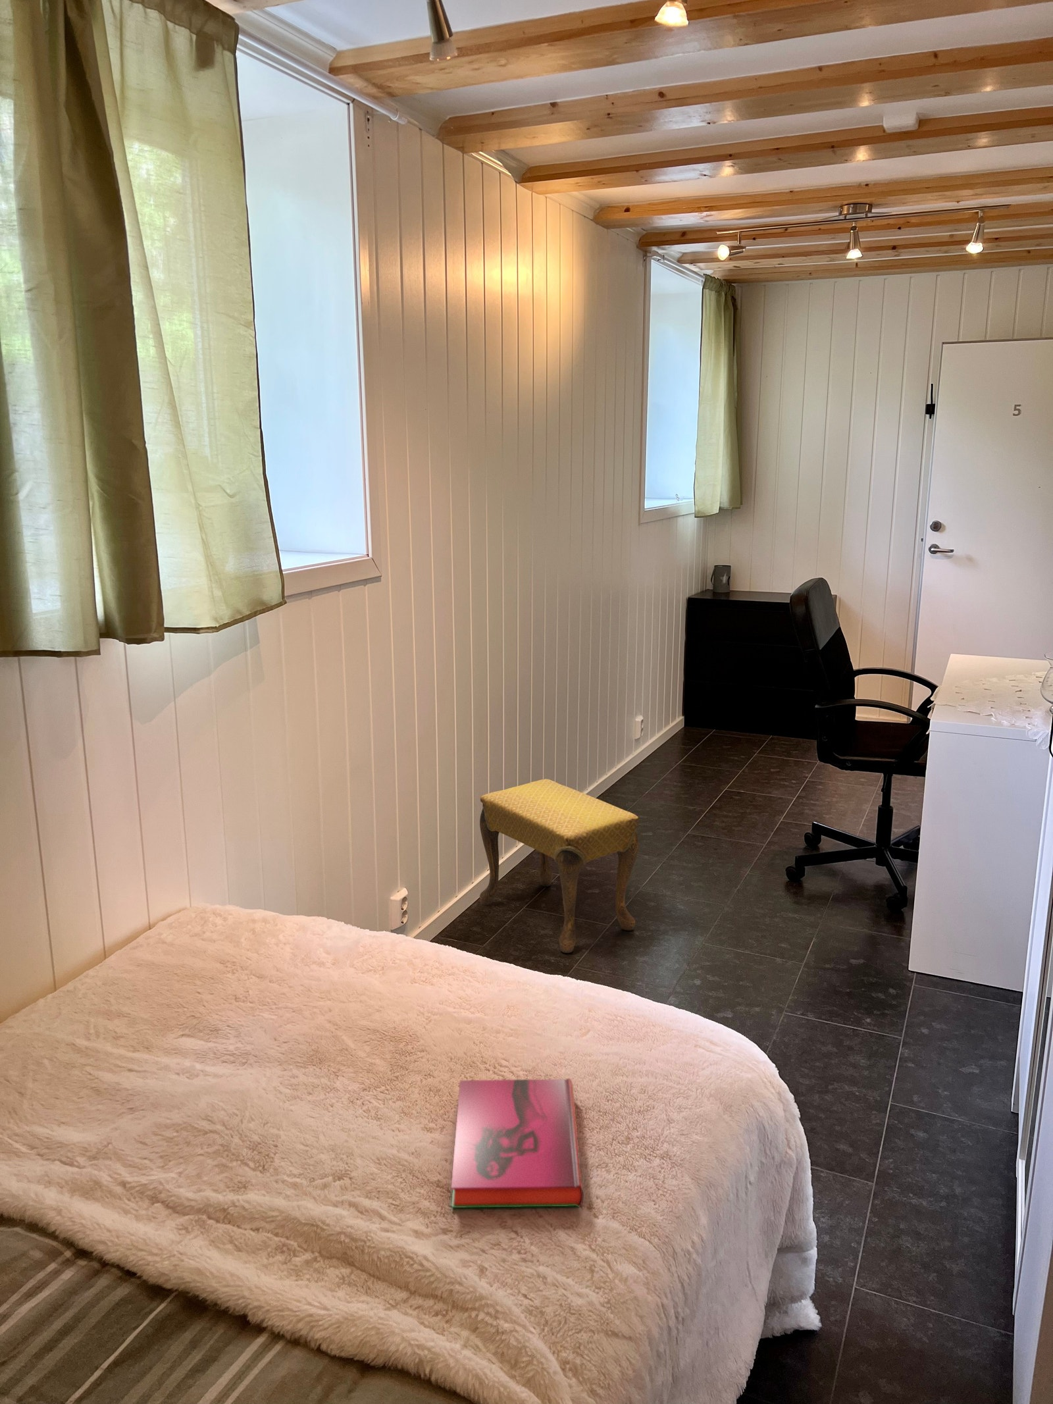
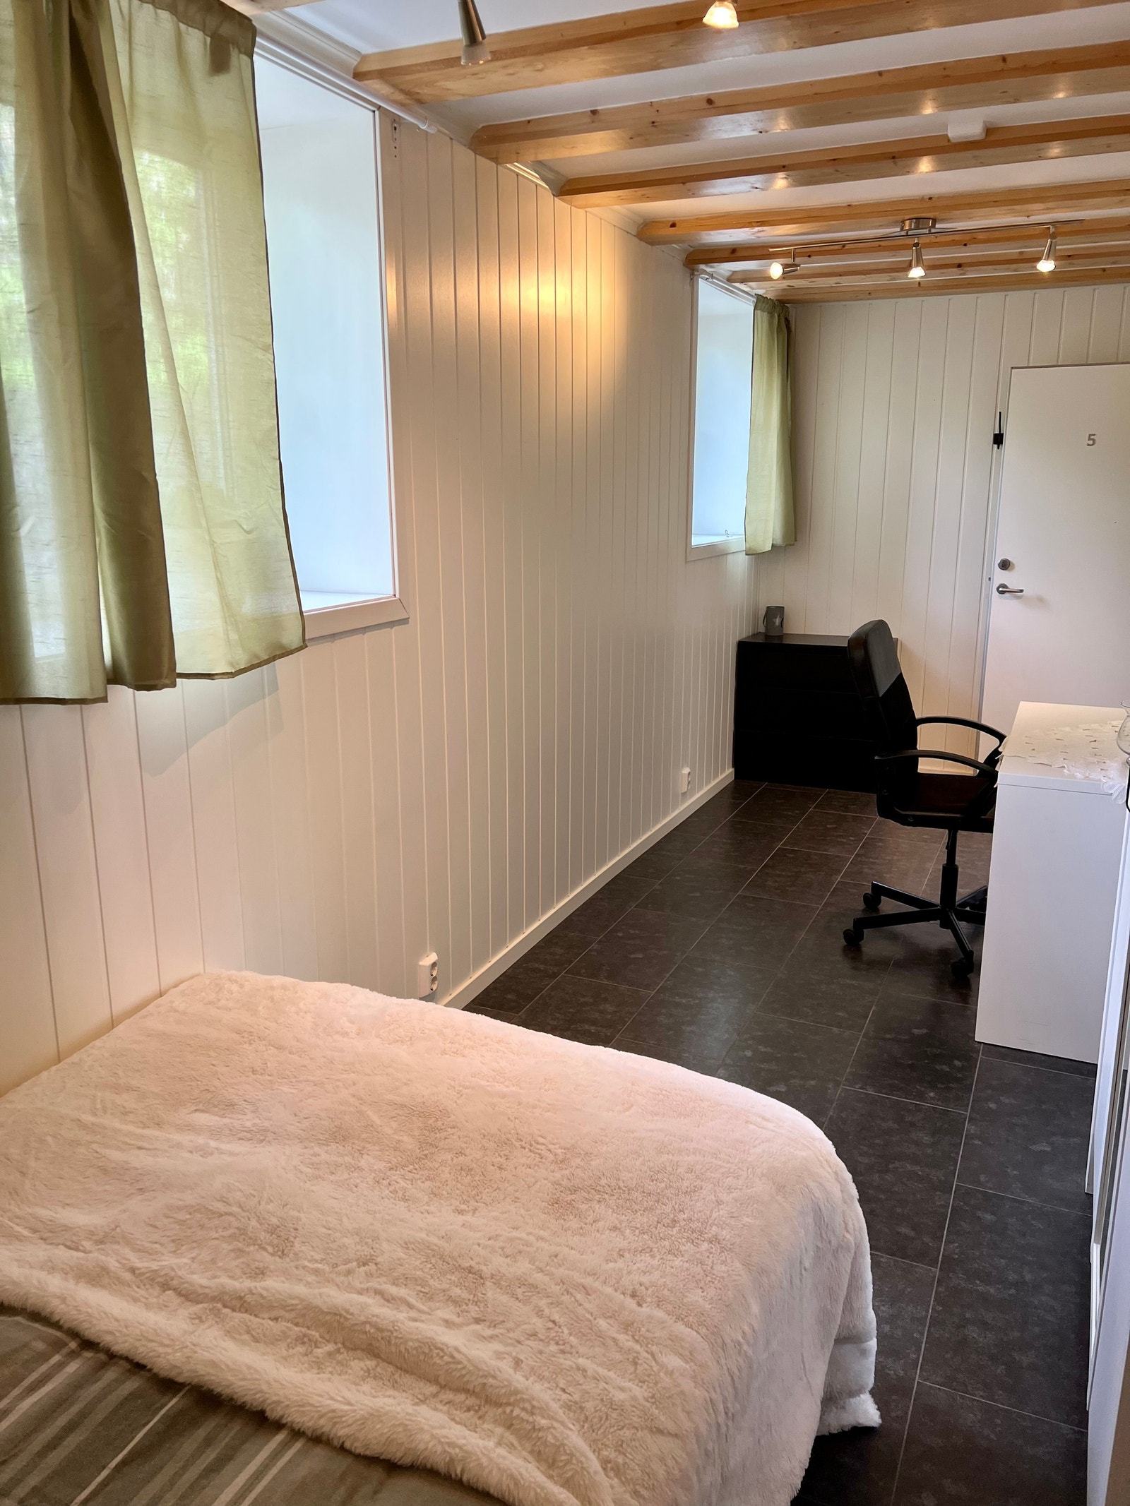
- footstool [479,779,639,954]
- hardback book [450,1078,584,1208]
